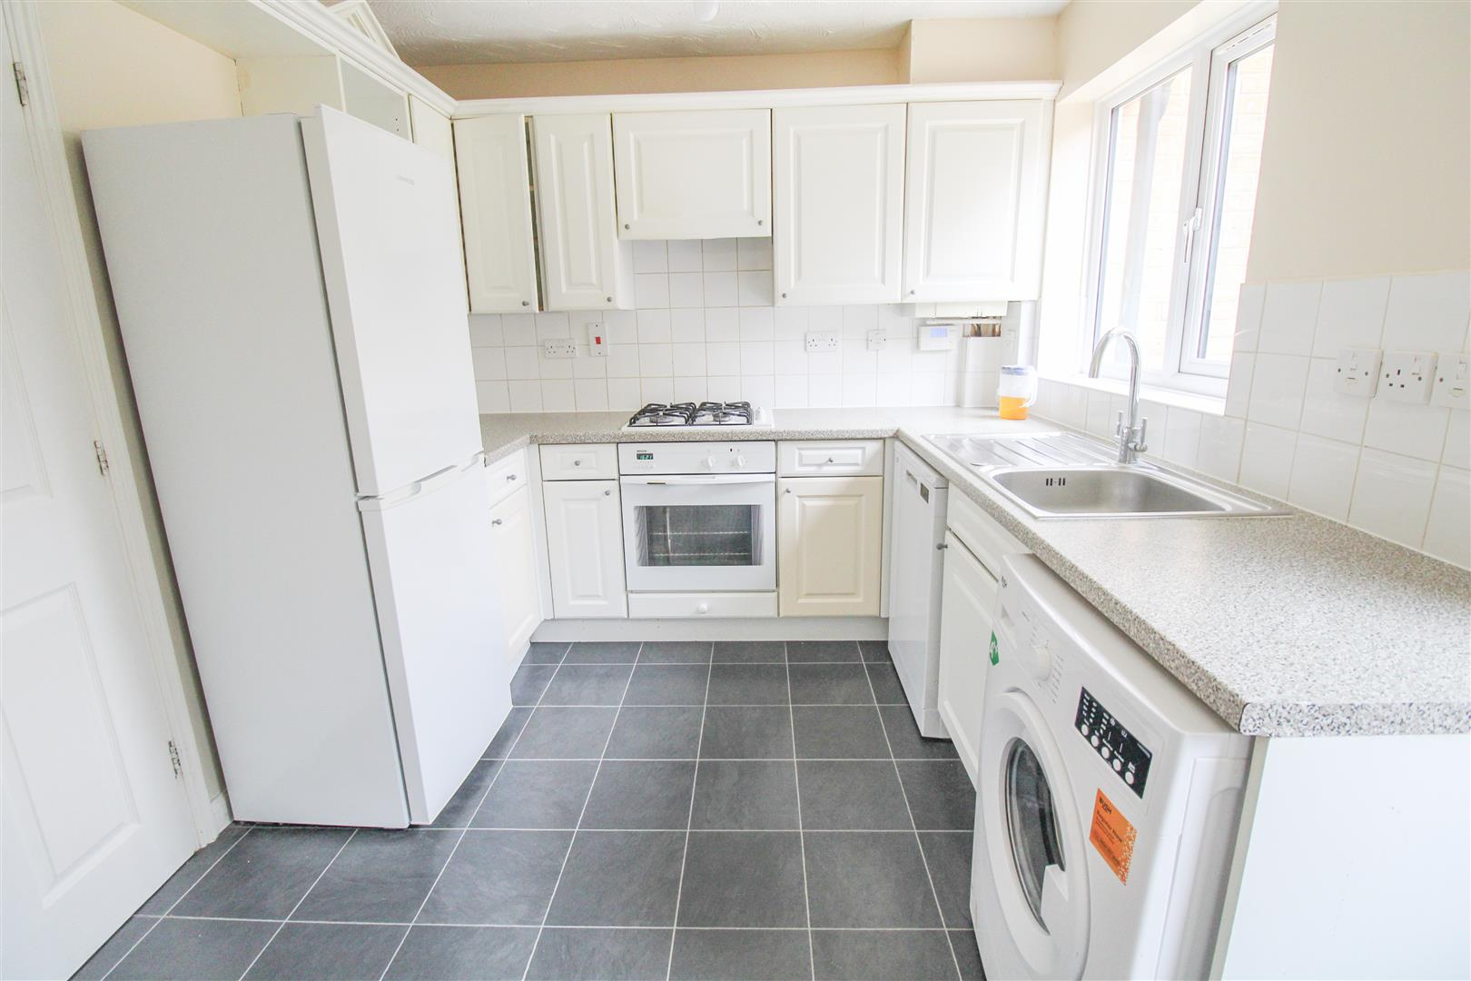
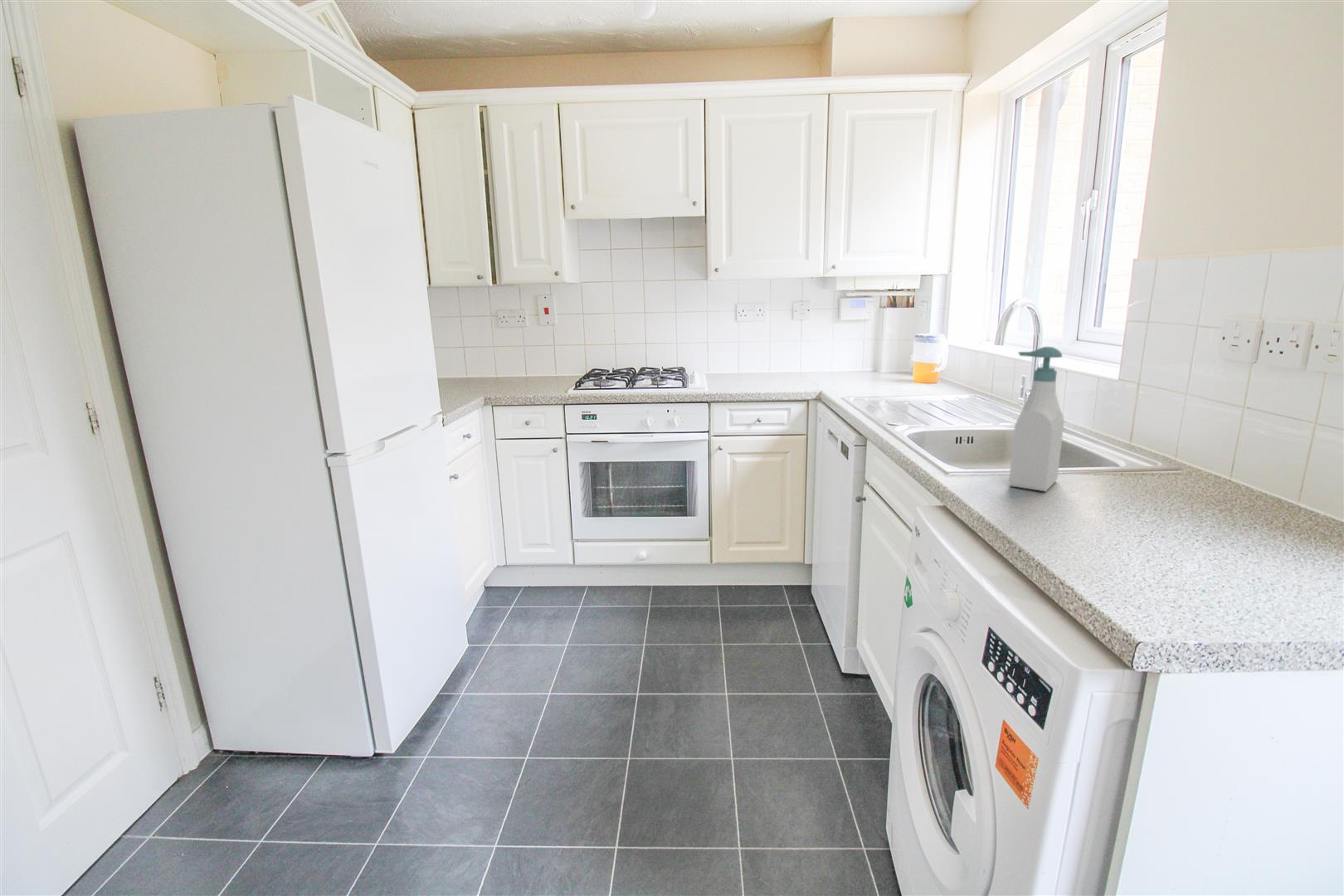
+ soap bottle [1008,346,1065,493]
